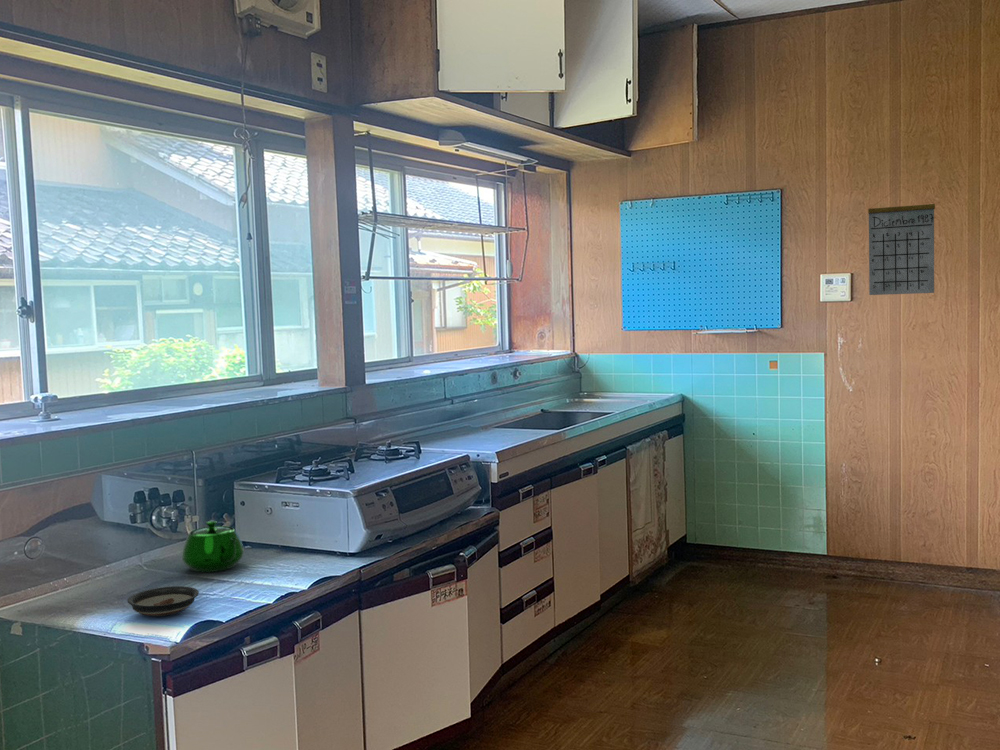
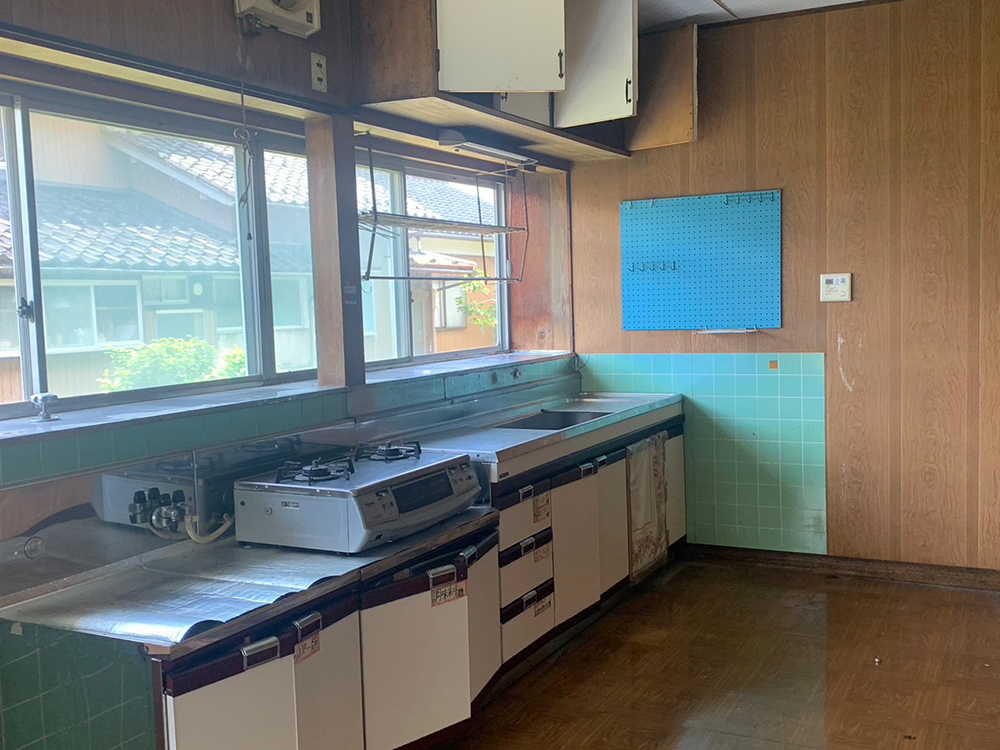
- saucer [127,585,200,617]
- calendar [867,185,936,296]
- teapot [181,520,245,573]
